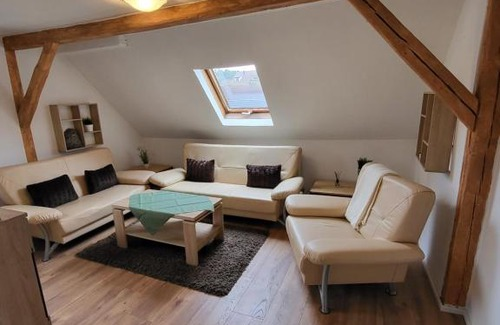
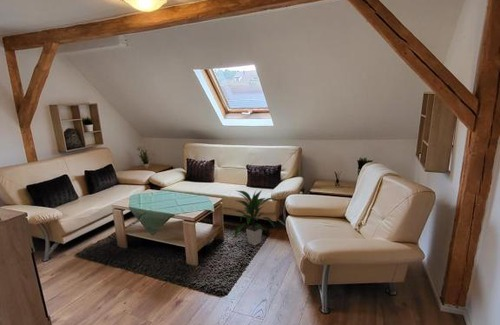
+ indoor plant [233,189,276,246]
